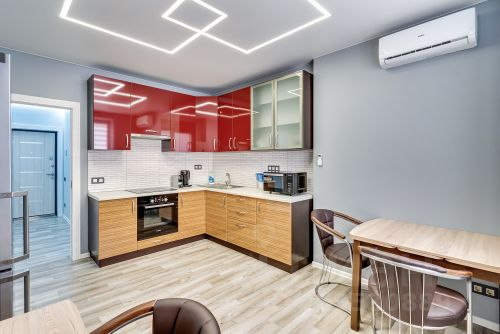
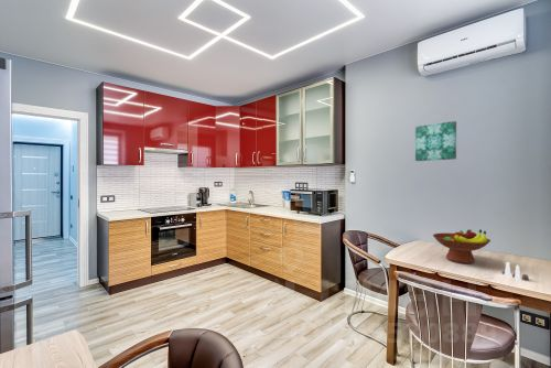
+ salt and pepper shaker set [500,261,530,281]
+ fruit bowl [432,228,491,264]
+ wall art [414,120,457,162]
